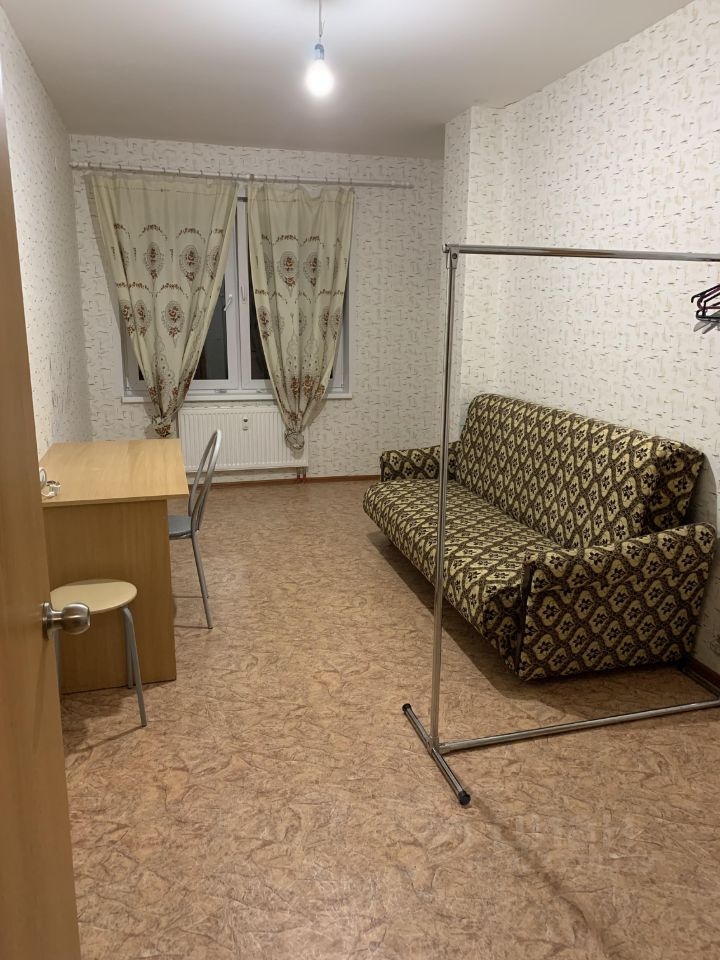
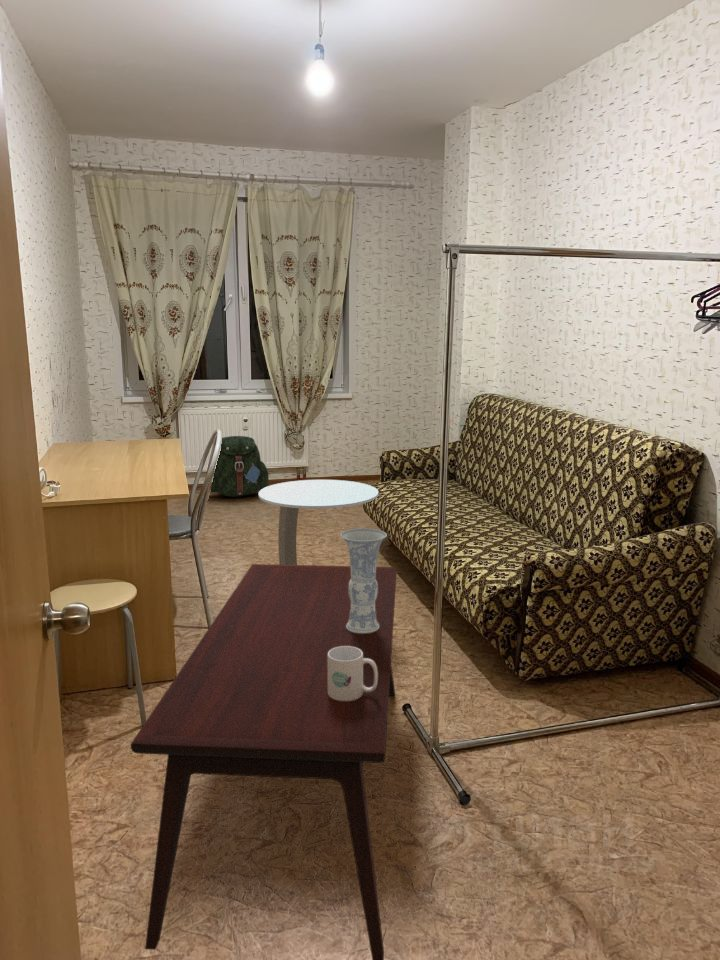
+ mug [328,646,378,701]
+ coffee table [130,563,398,960]
+ backpack [210,435,271,498]
+ vase [340,528,388,633]
+ side table [258,479,379,565]
